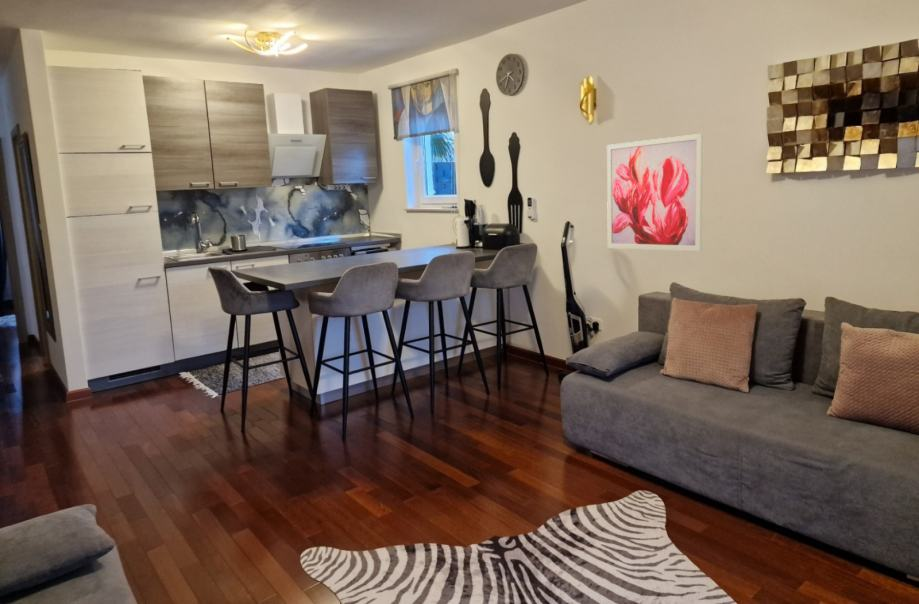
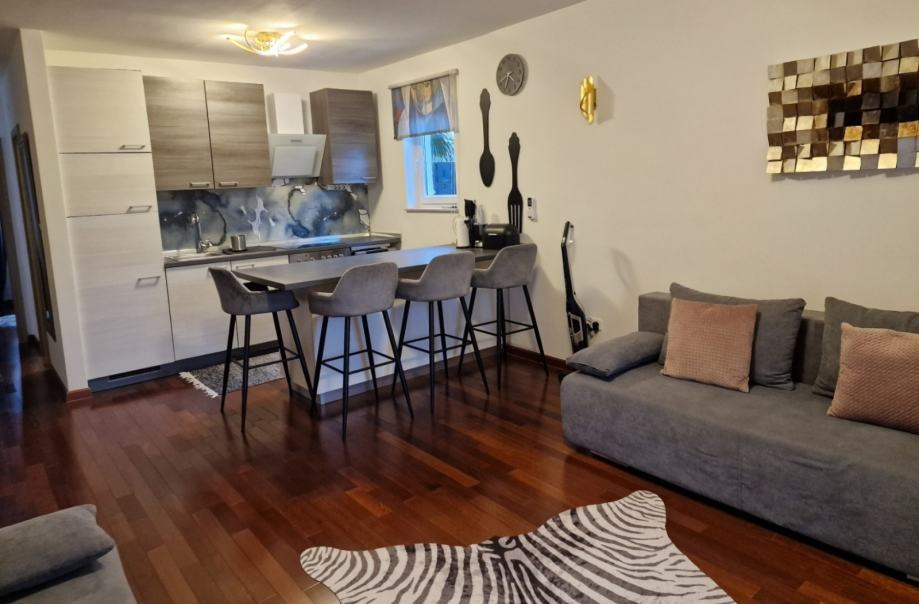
- wall art [606,133,704,252]
